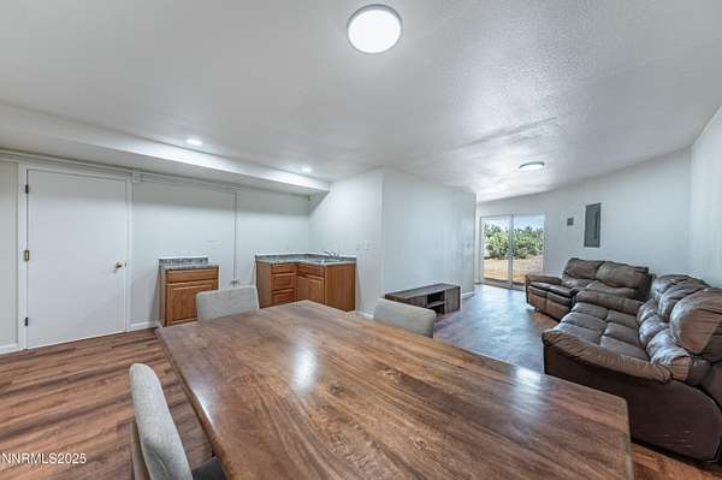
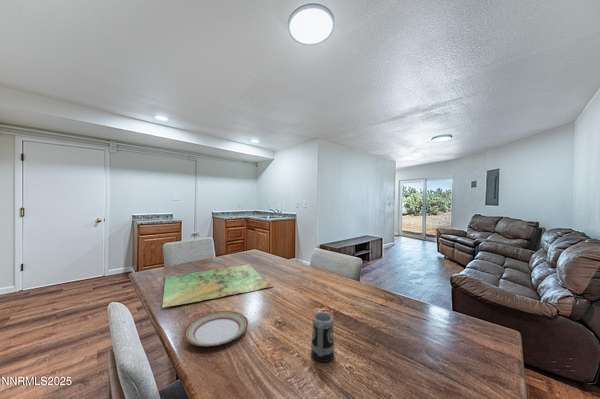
+ board game [161,264,274,309]
+ plate [183,310,249,347]
+ mug [310,311,335,363]
